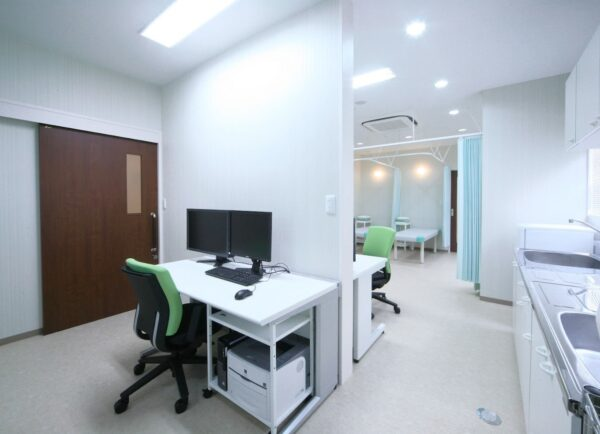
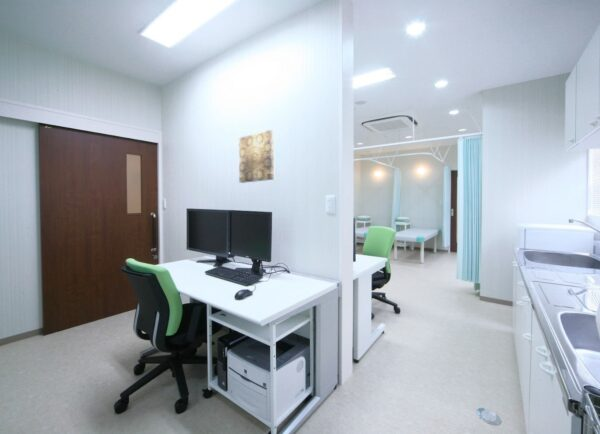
+ wall art [238,129,275,184]
